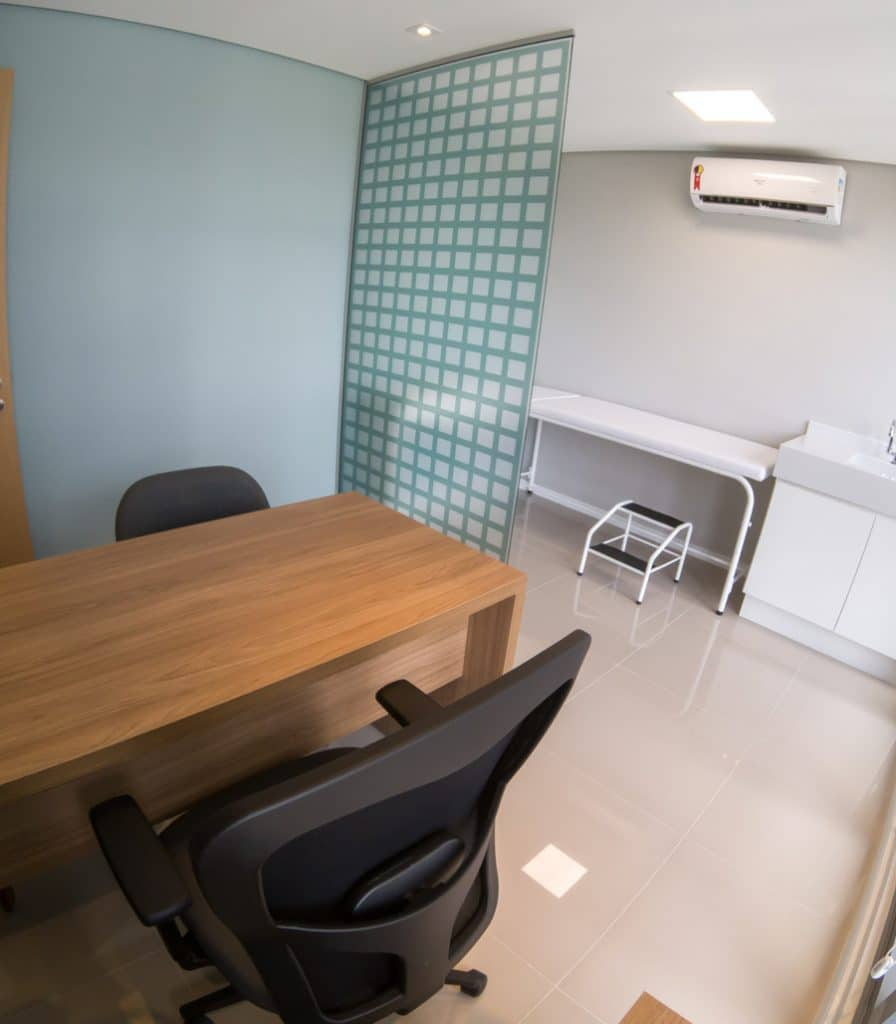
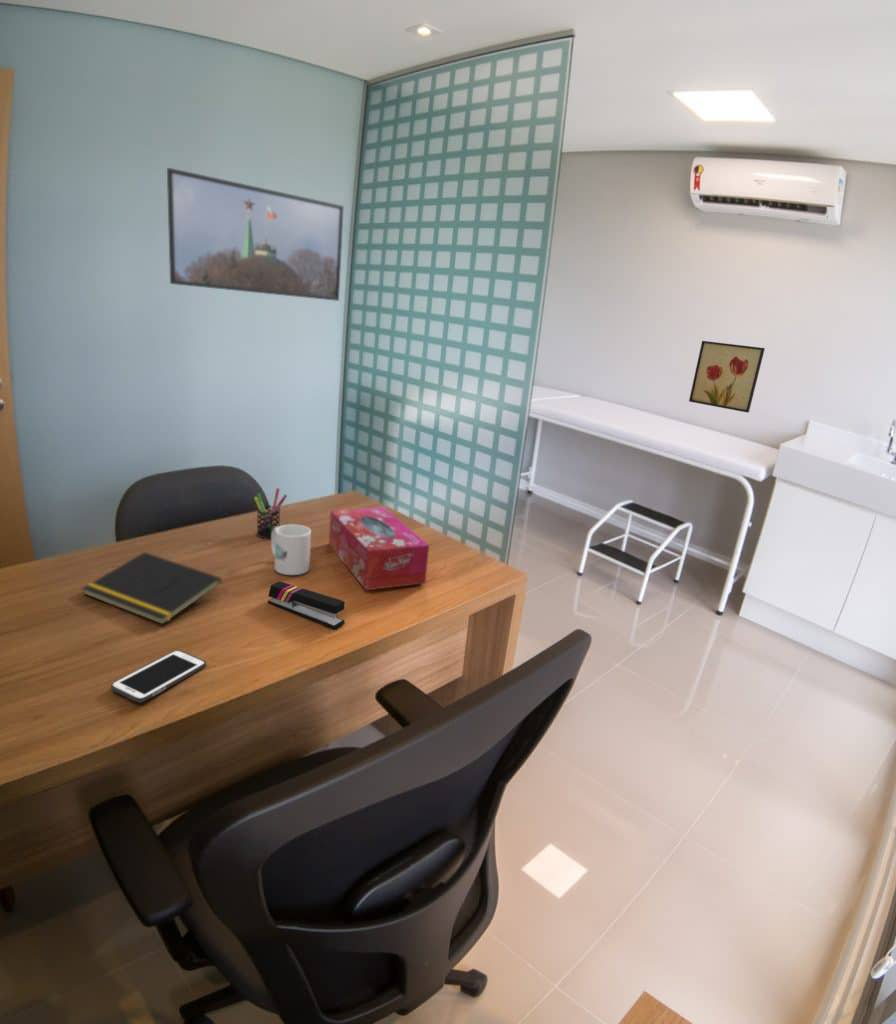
+ cell phone [110,649,207,704]
+ wall art [688,340,766,413]
+ notepad [81,551,223,625]
+ mug [270,523,312,576]
+ pen holder [253,487,288,539]
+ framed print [166,167,345,302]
+ tissue box [328,506,430,591]
+ stapler [267,581,345,629]
